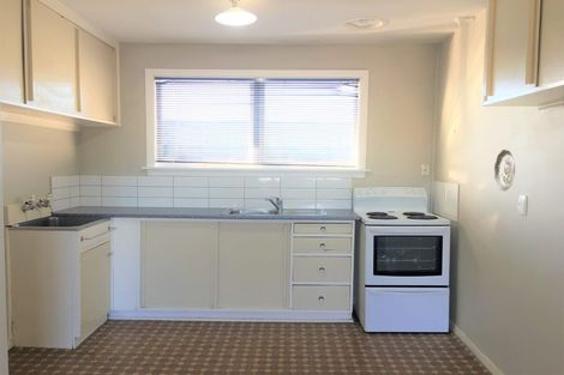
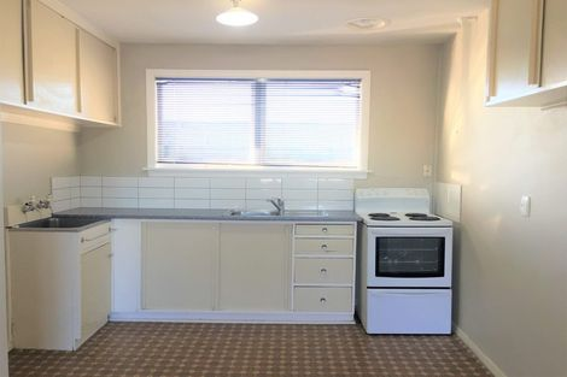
- decorative plate [493,149,516,192]
